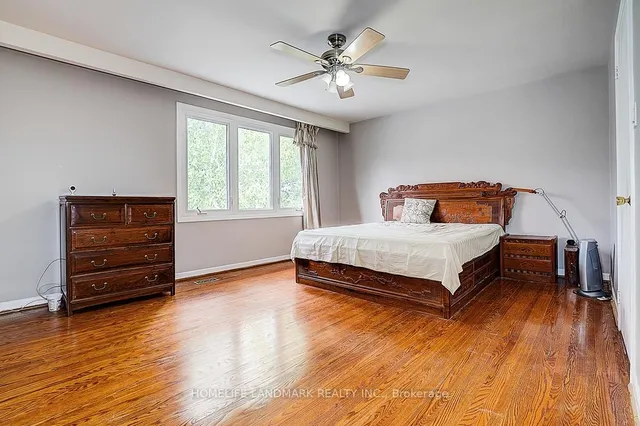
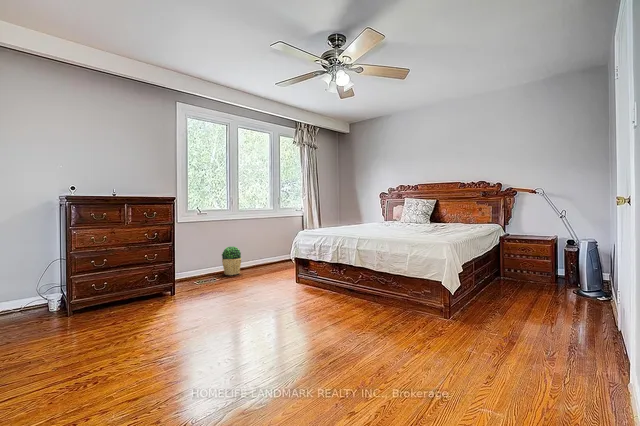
+ potted plant [221,245,242,276]
